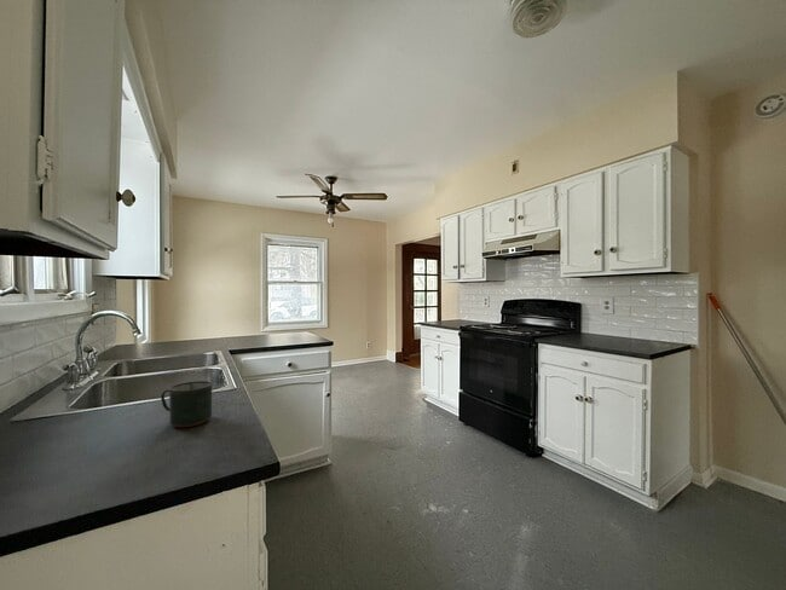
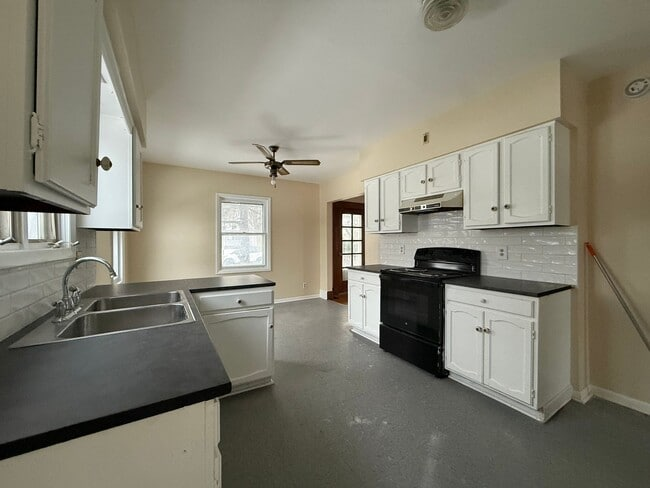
- mug [160,380,214,428]
